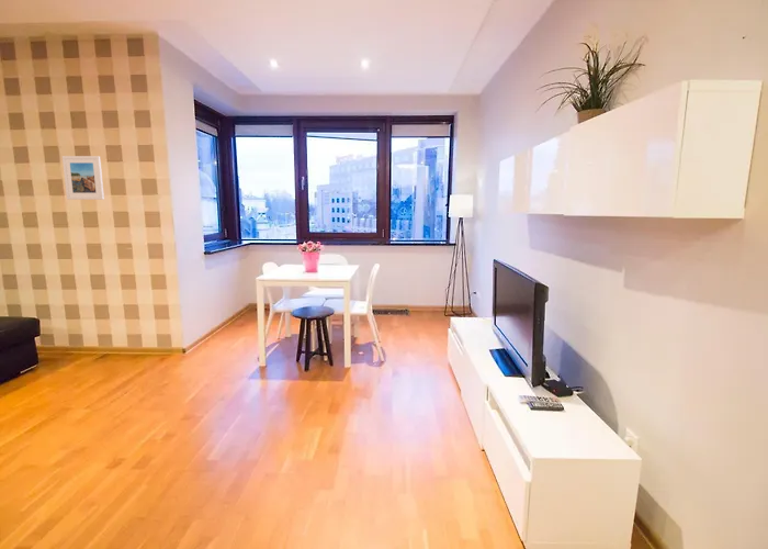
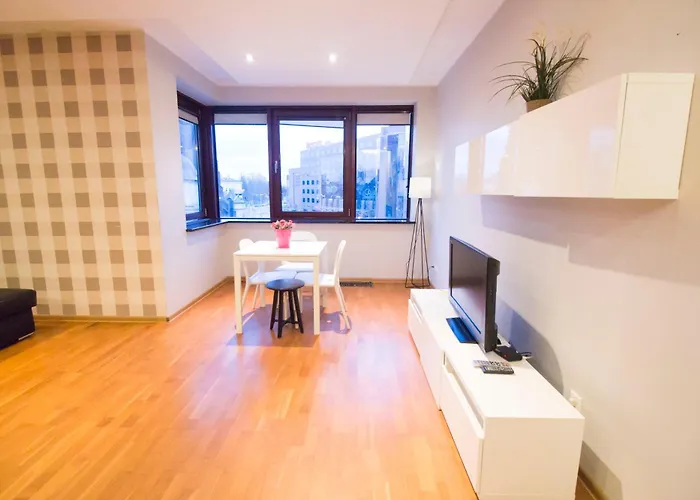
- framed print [61,155,105,201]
